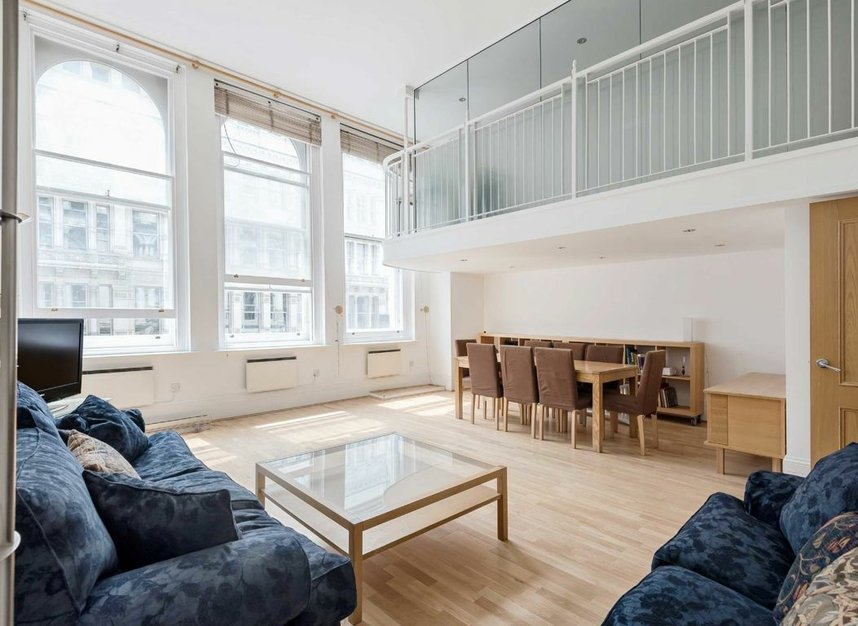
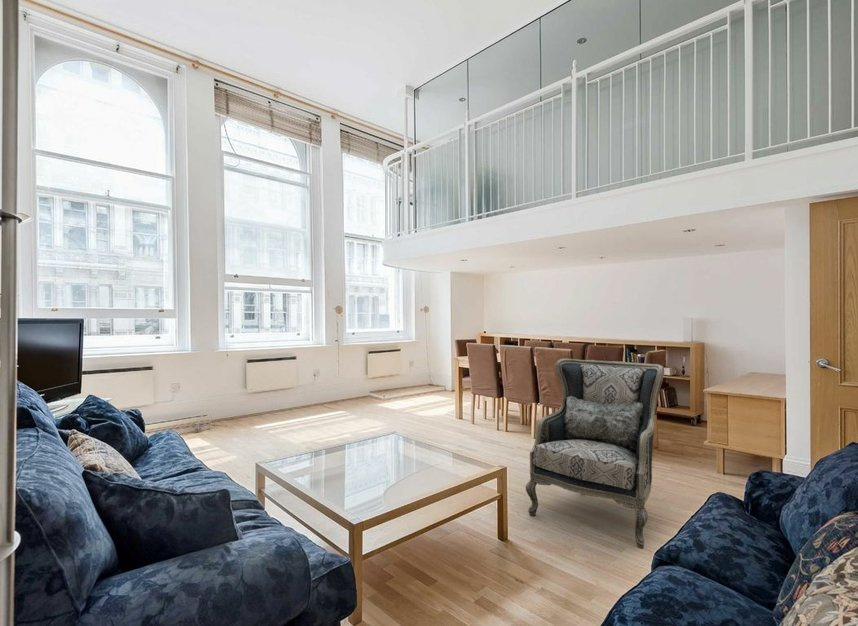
+ armchair [525,357,665,550]
